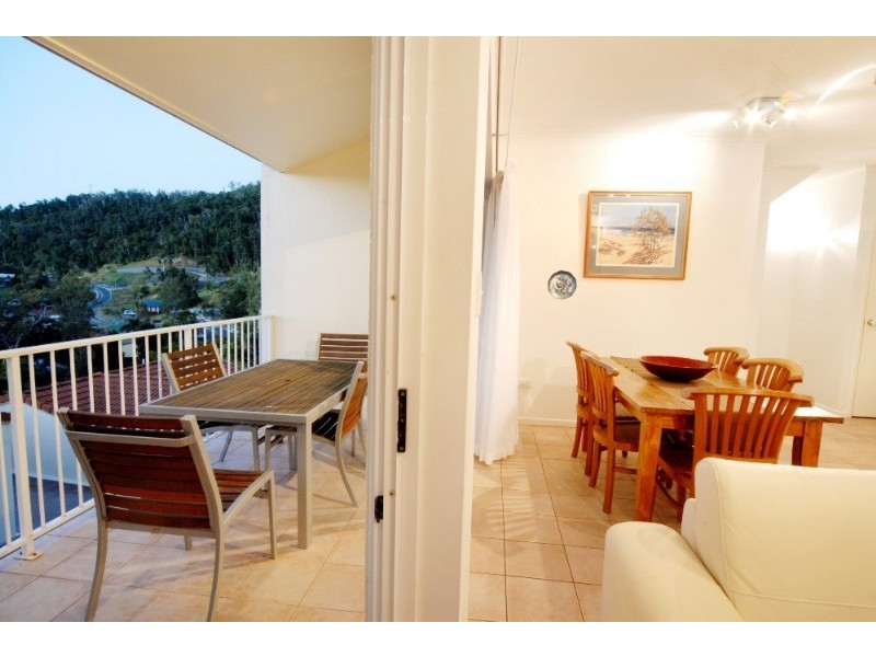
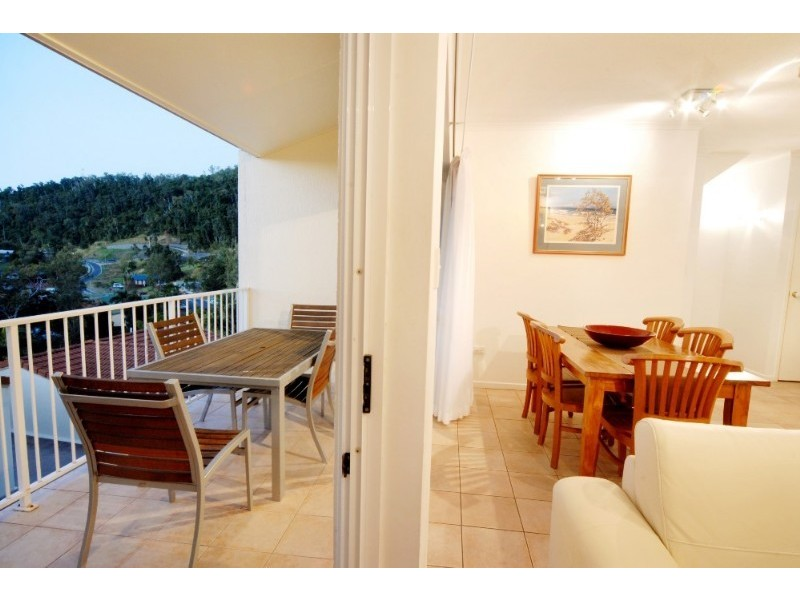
- decorative plate [546,269,578,300]
